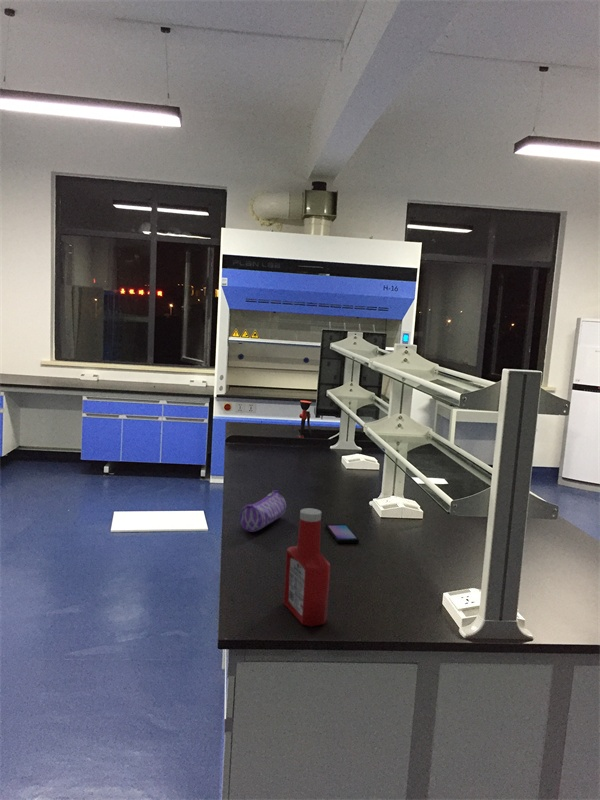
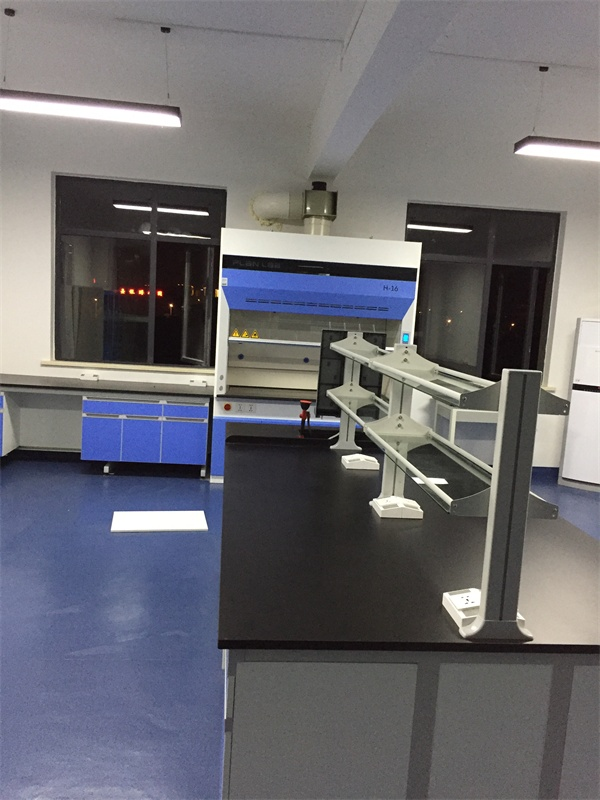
- soap bottle [283,507,331,628]
- smartphone [325,523,360,544]
- pencil case [239,489,287,533]
